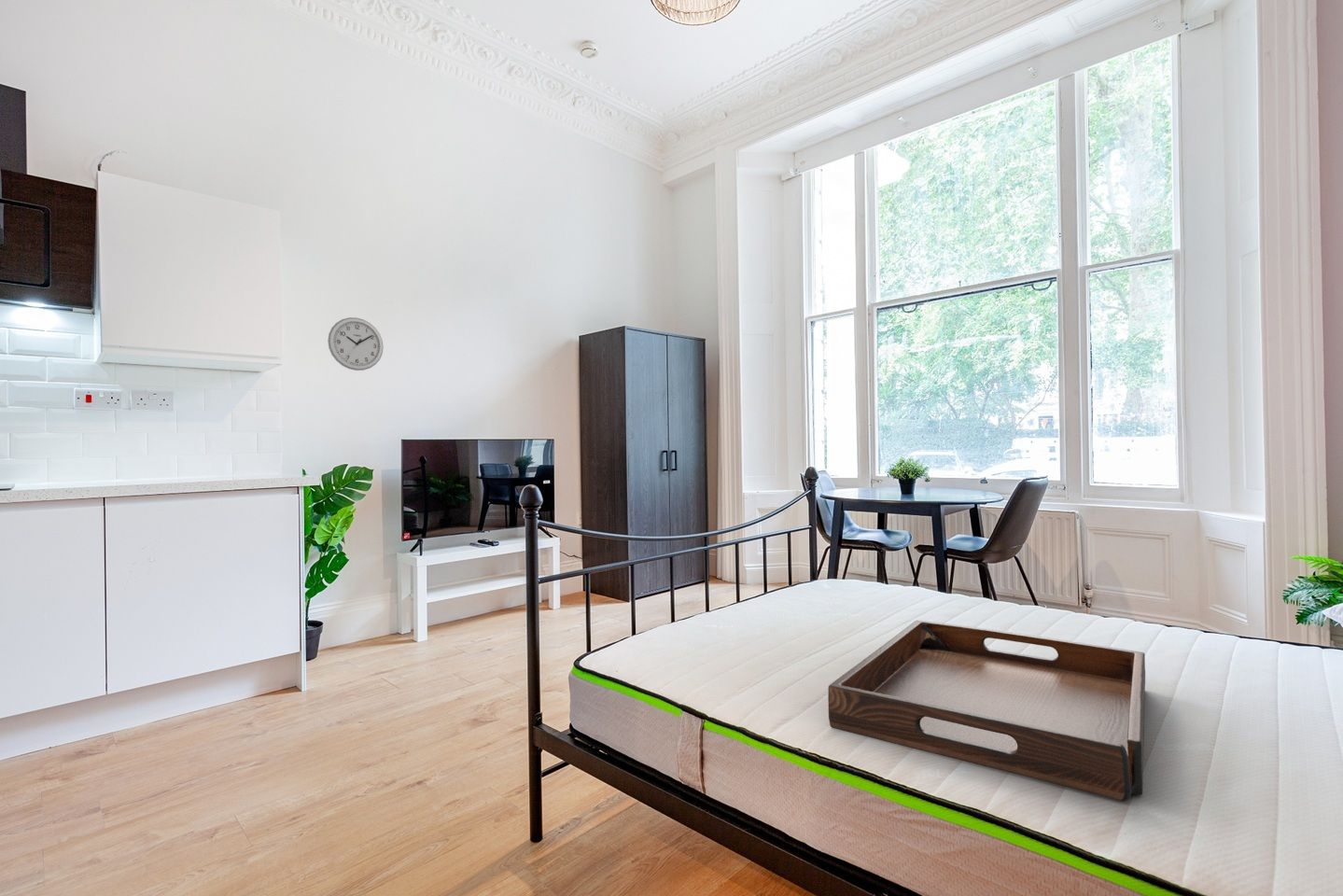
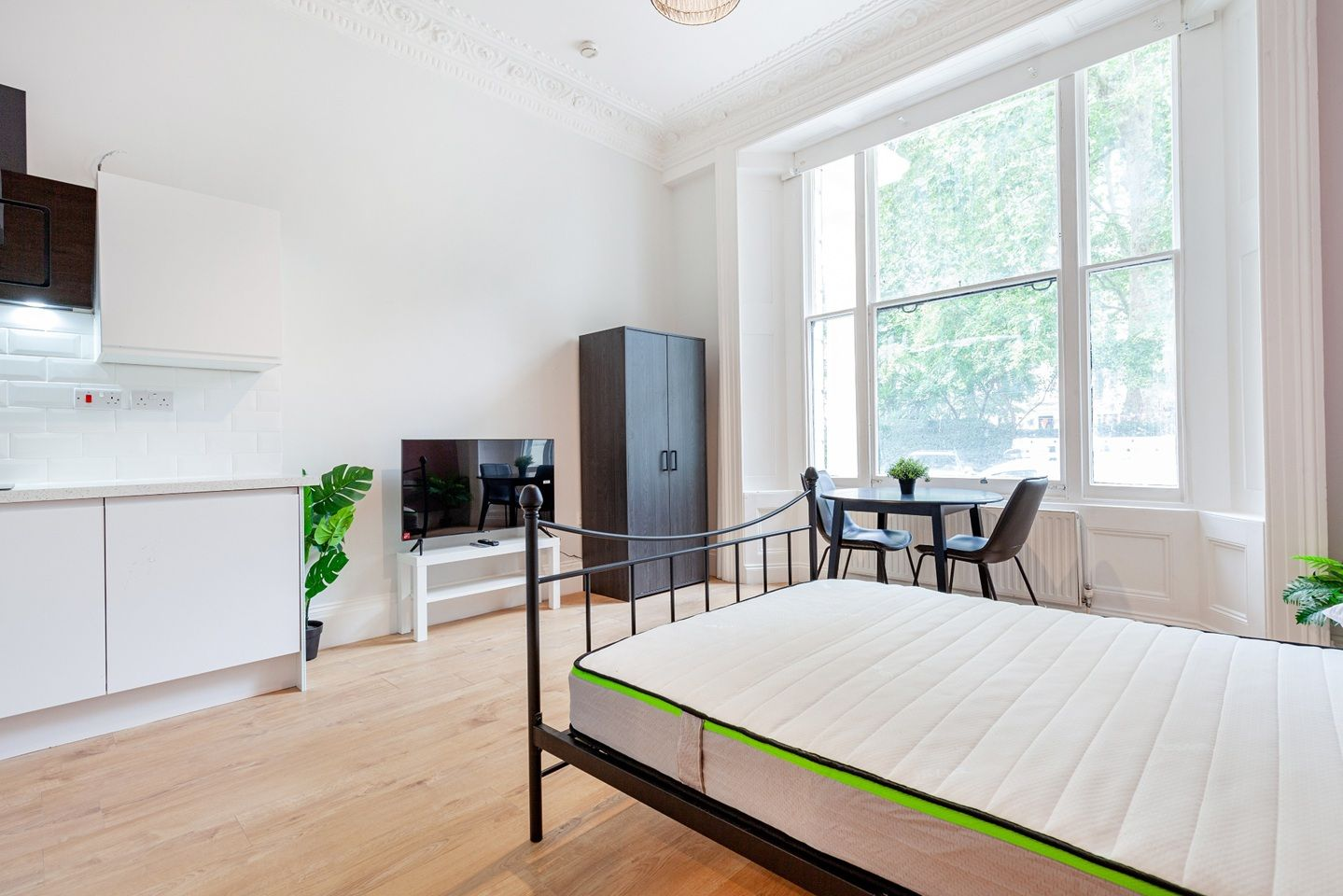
- serving tray [827,620,1146,802]
- wall clock [327,316,385,371]
